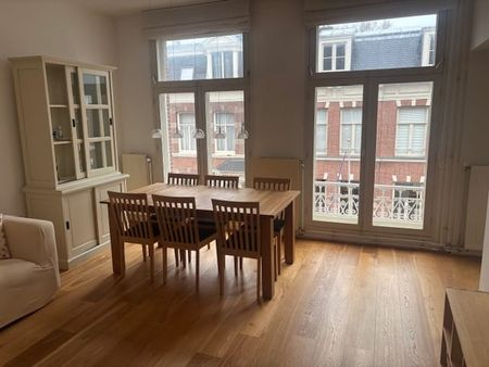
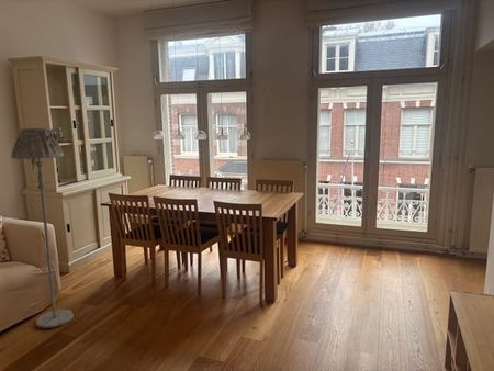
+ floor lamp [10,127,75,329]
